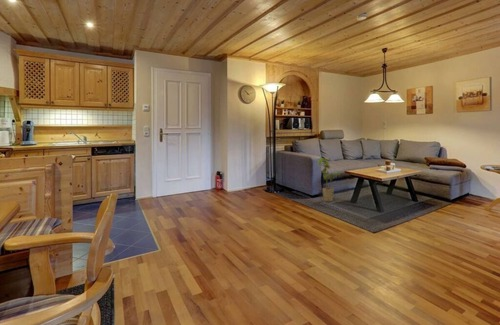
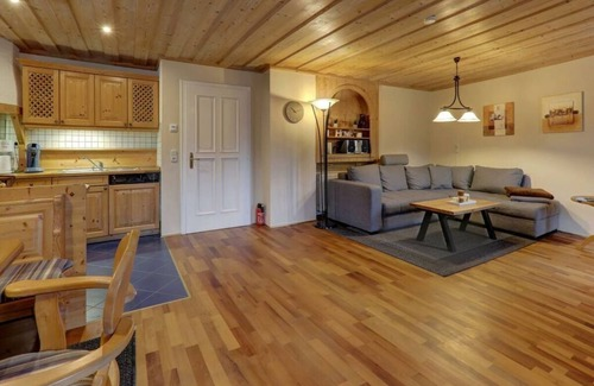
- house plant [317,157,341,203]
